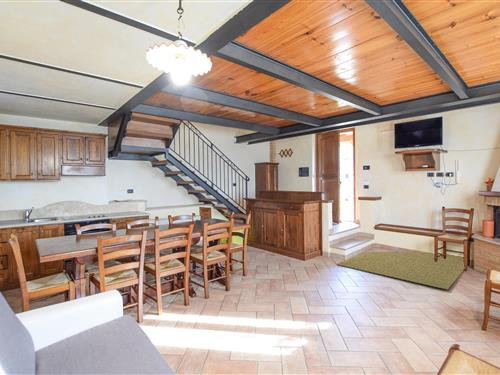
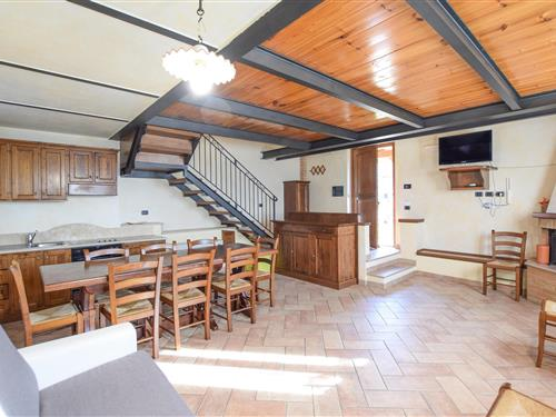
- rug [336,251,466,290]
